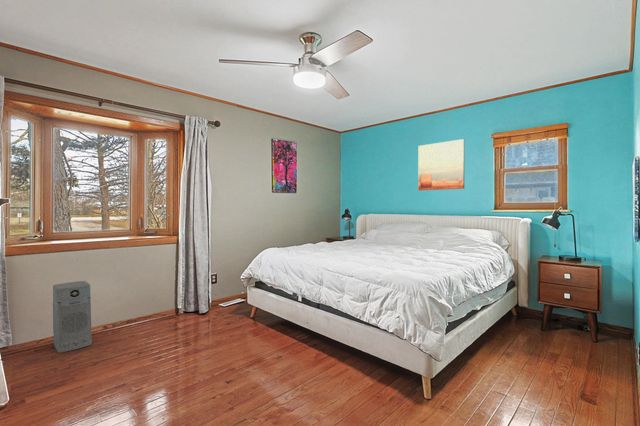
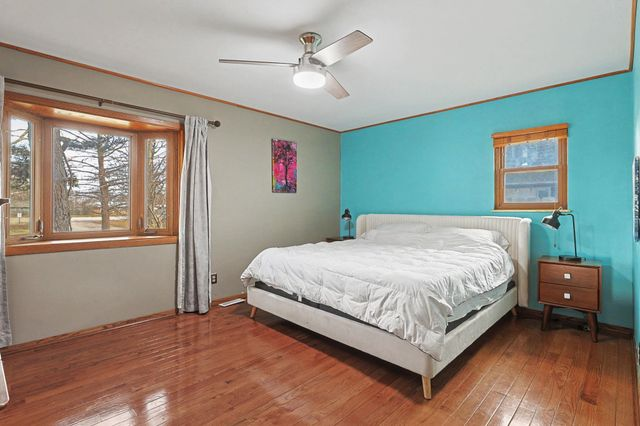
- wall art [417,138,465,192]
- air purifier [52,280,93,354]
